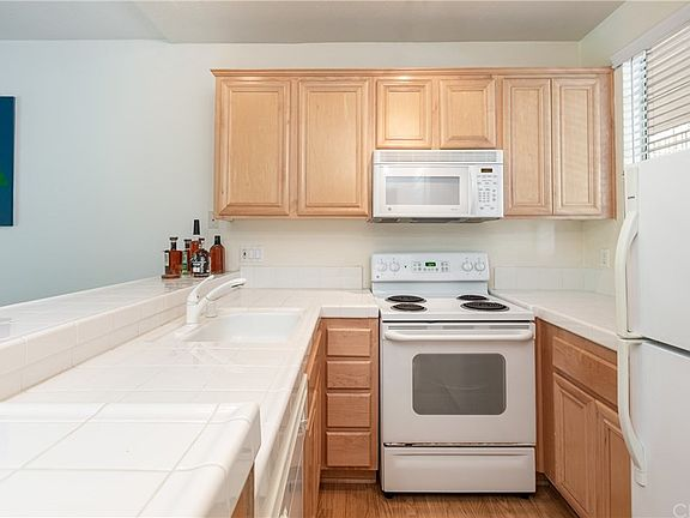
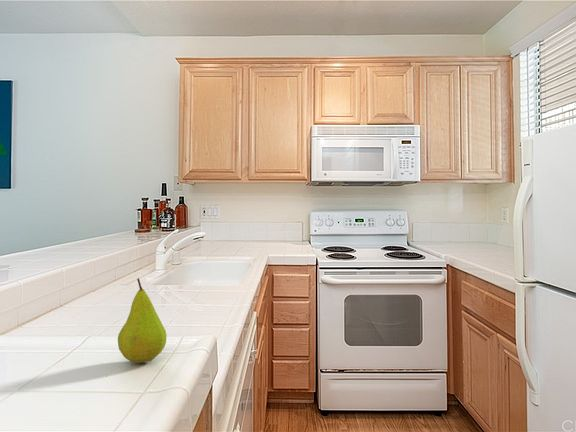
+ fruit [117,277,167,364]
